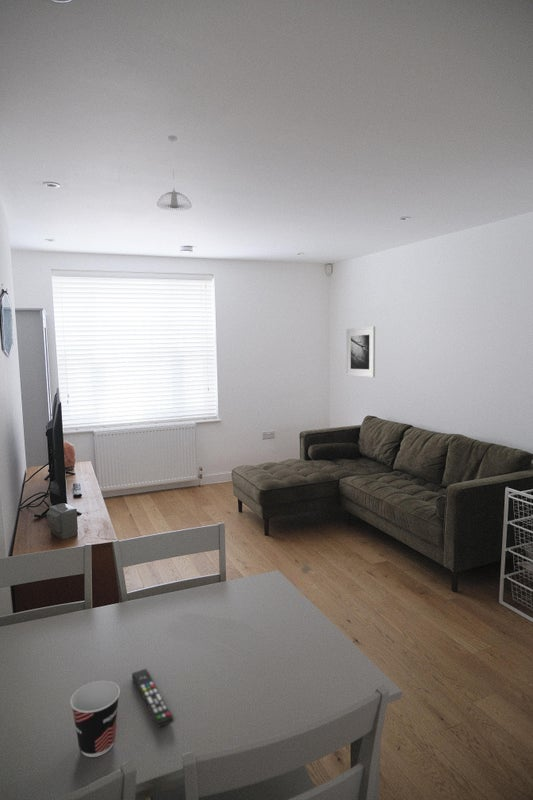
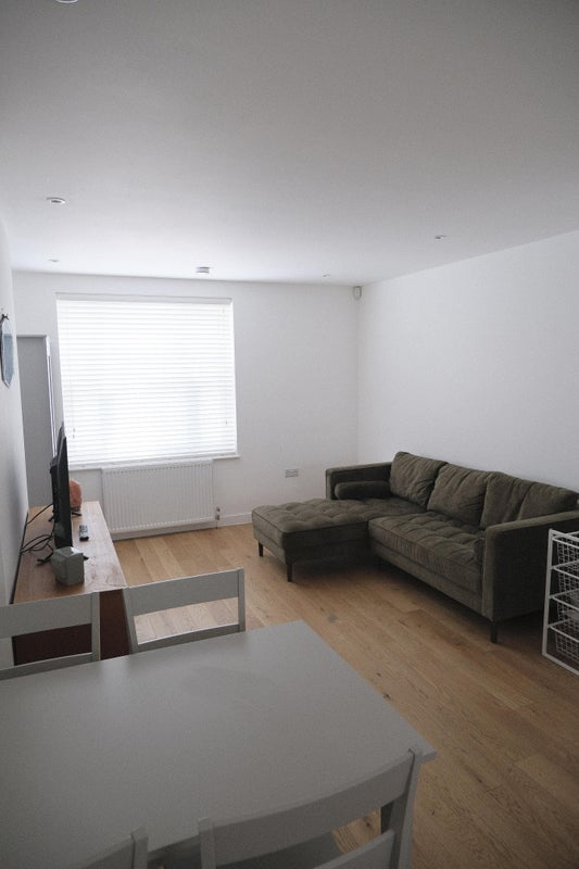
- cup [69,680,121,758]
- remote control [131,668,175,729]
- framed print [345,326,376,378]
- pendant light [156,135,193,212]
